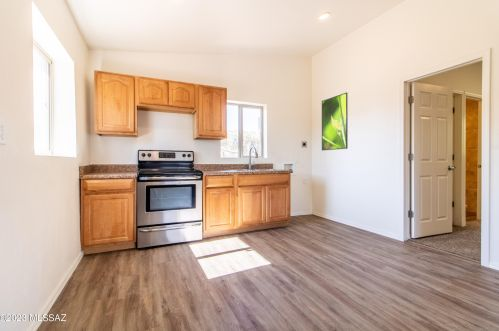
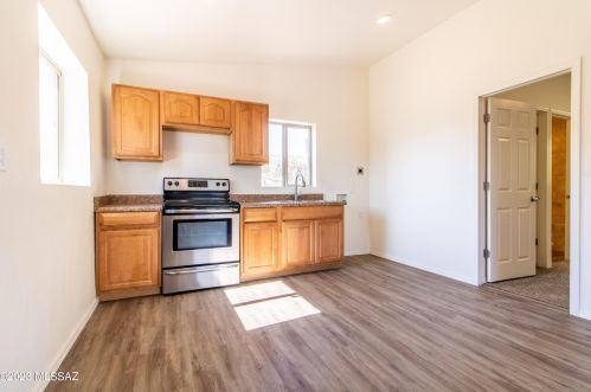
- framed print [321,91,349,151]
